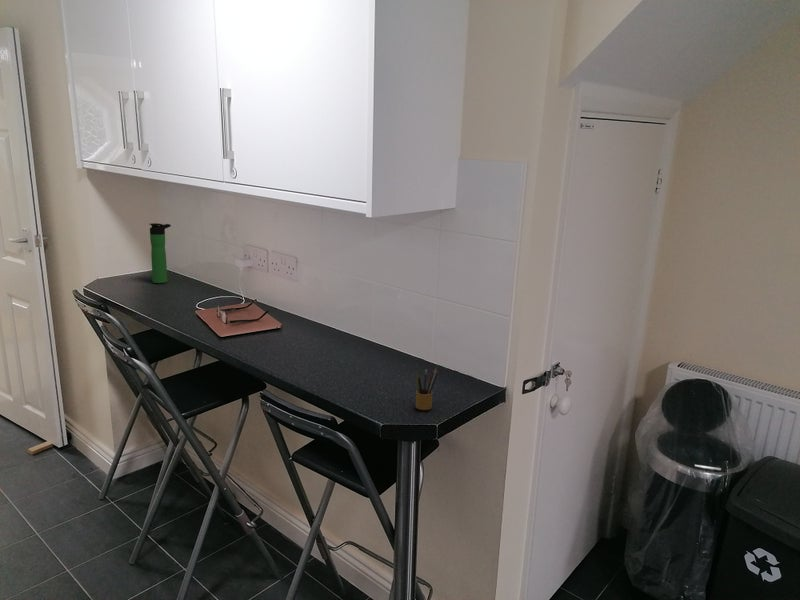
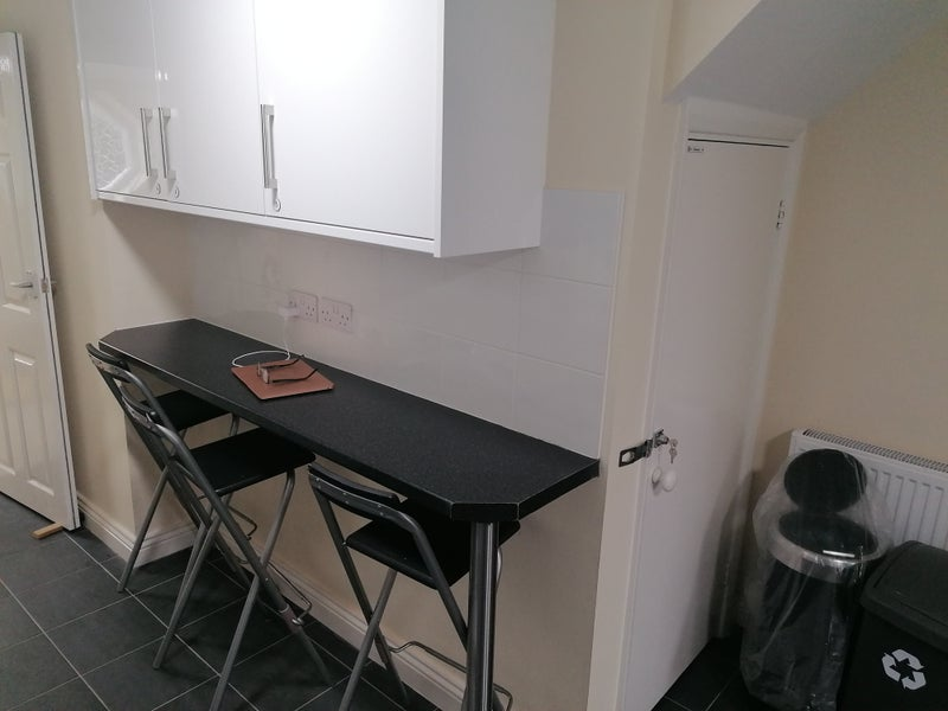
- pencil box [415,366,439,411]
- bottle [148,222,172,284]
